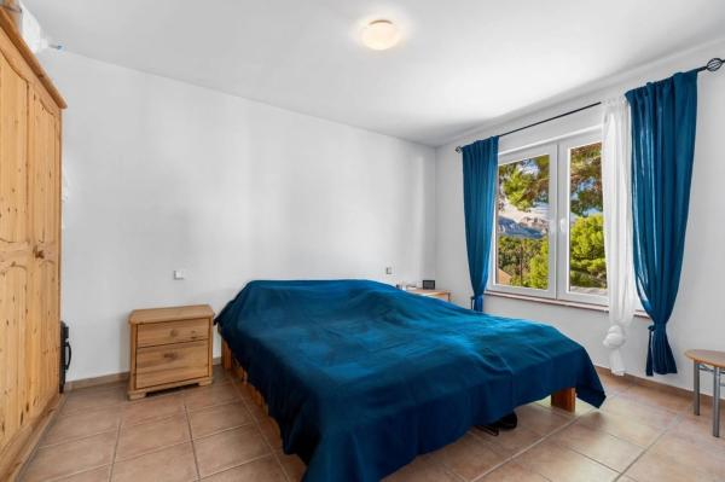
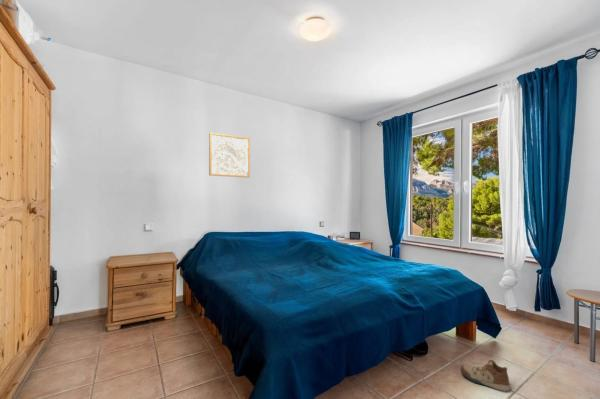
+ wall art [208,132,251,179]
+ shoe [460,359,512,394]
